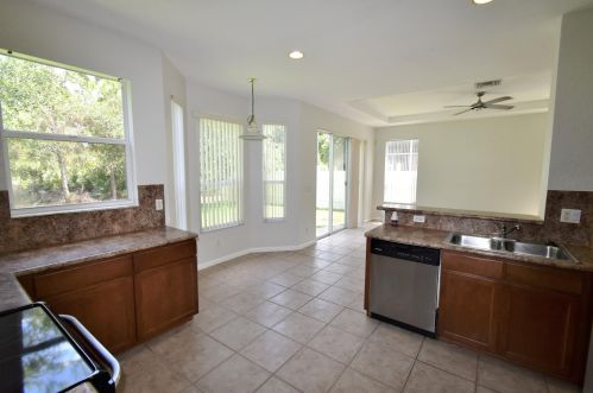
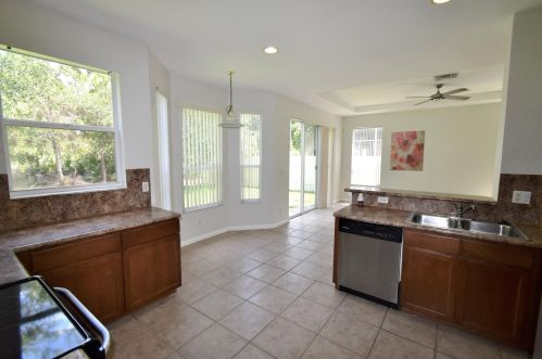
+ wall art [389,129,426,172]
